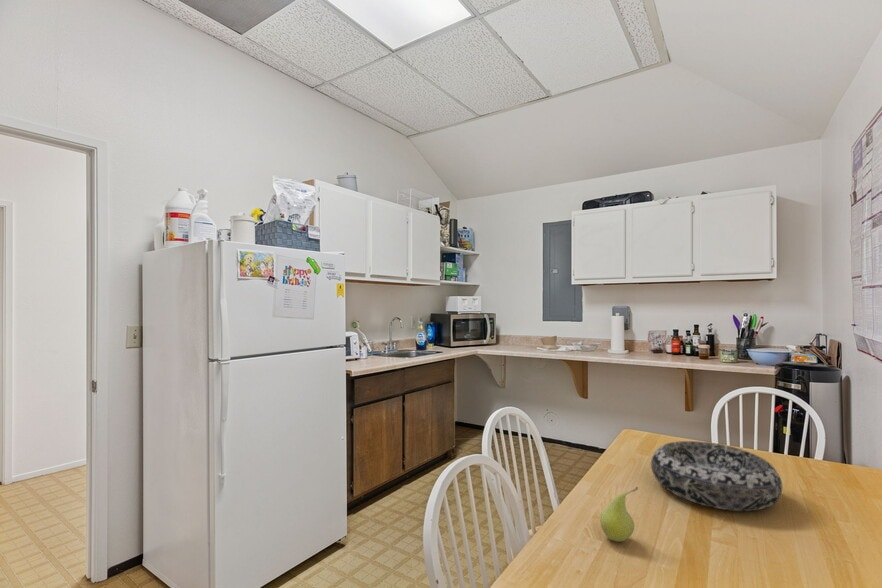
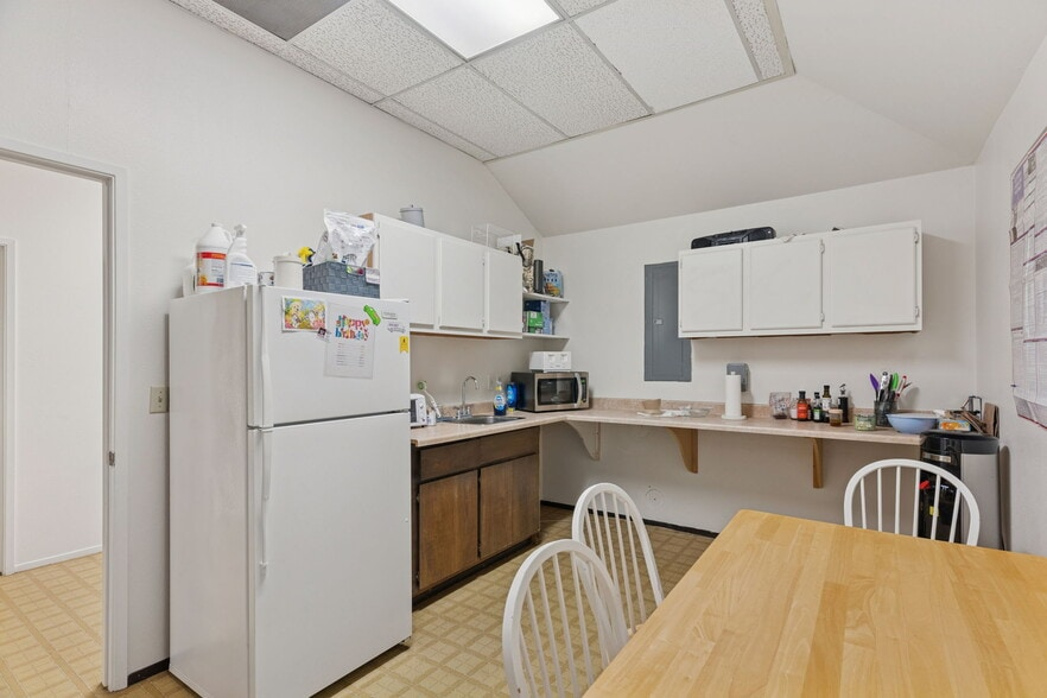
- fruit [599,486,639,543]
- decorative bowl [650,440,783,512]
